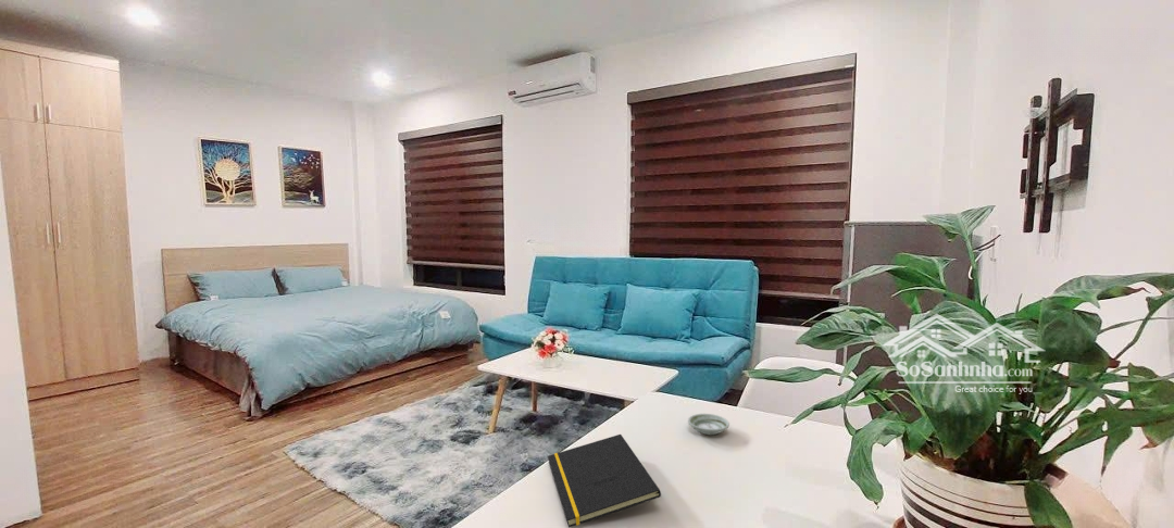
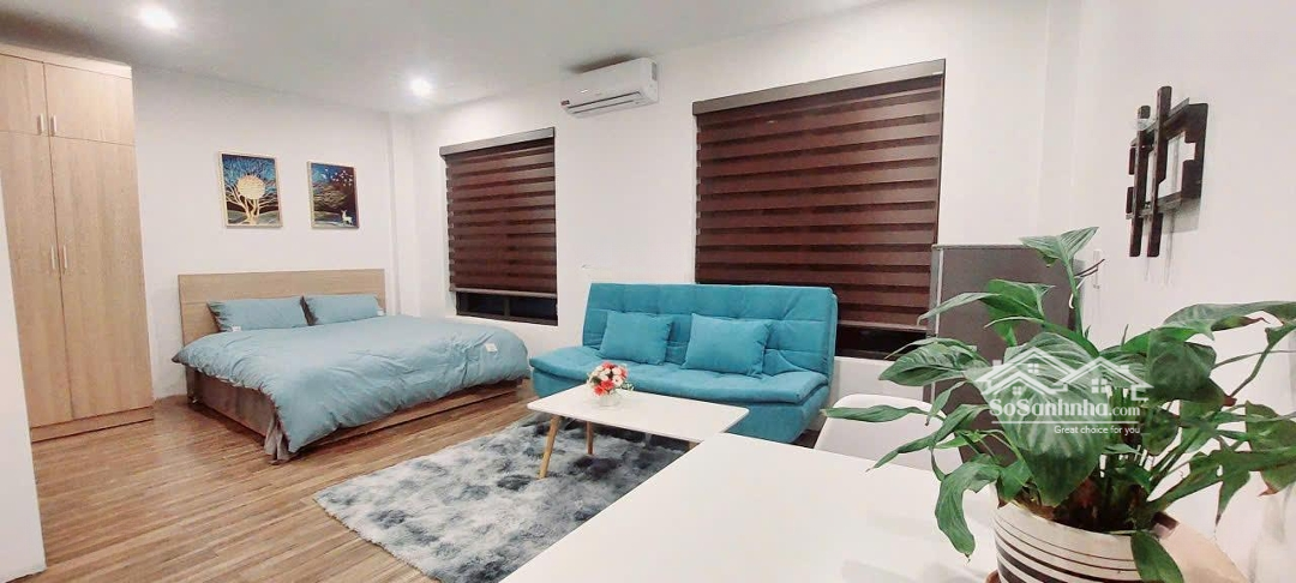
- notepad [547,433,662,528]
- saucer [687,413,730,436]
